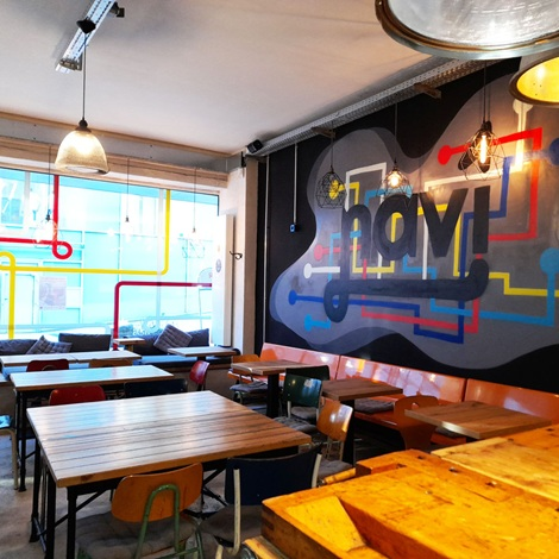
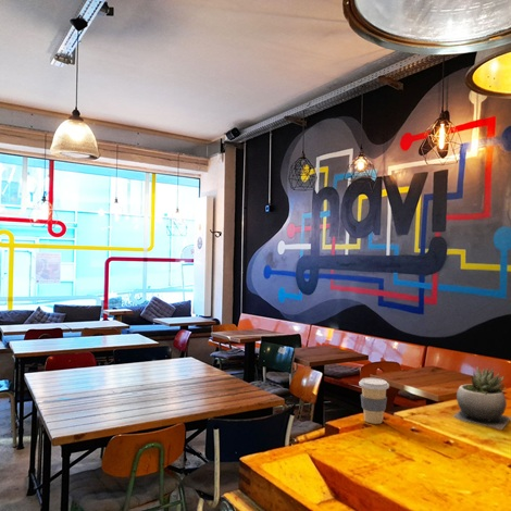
+ succulent plant [452,365,511,432]
+ coffee cup [358,377,390,425]
